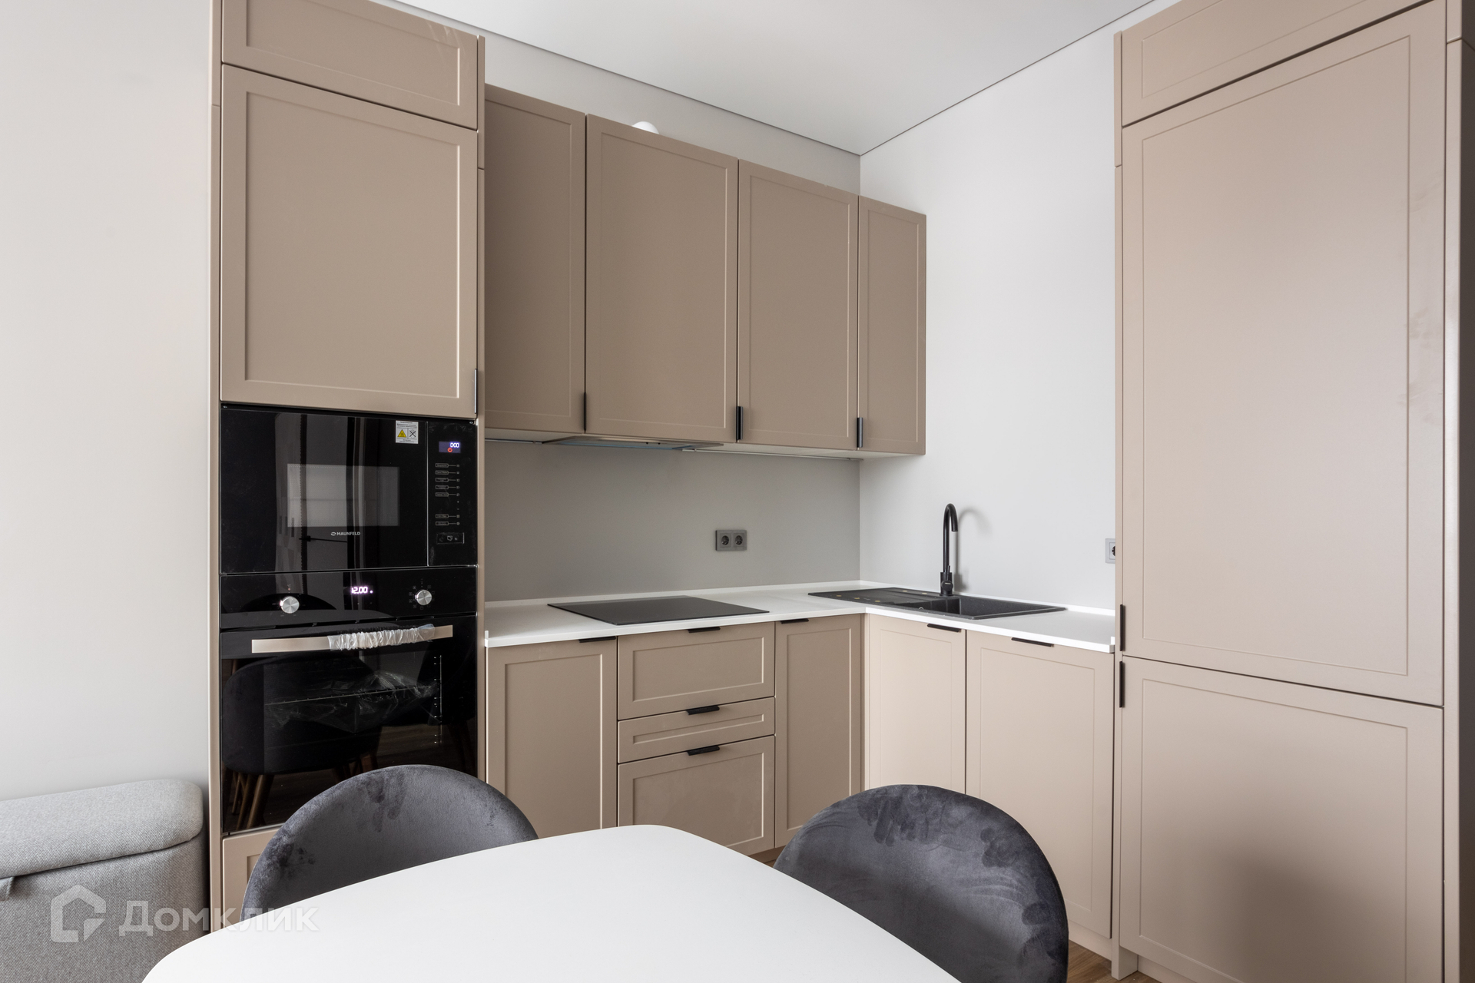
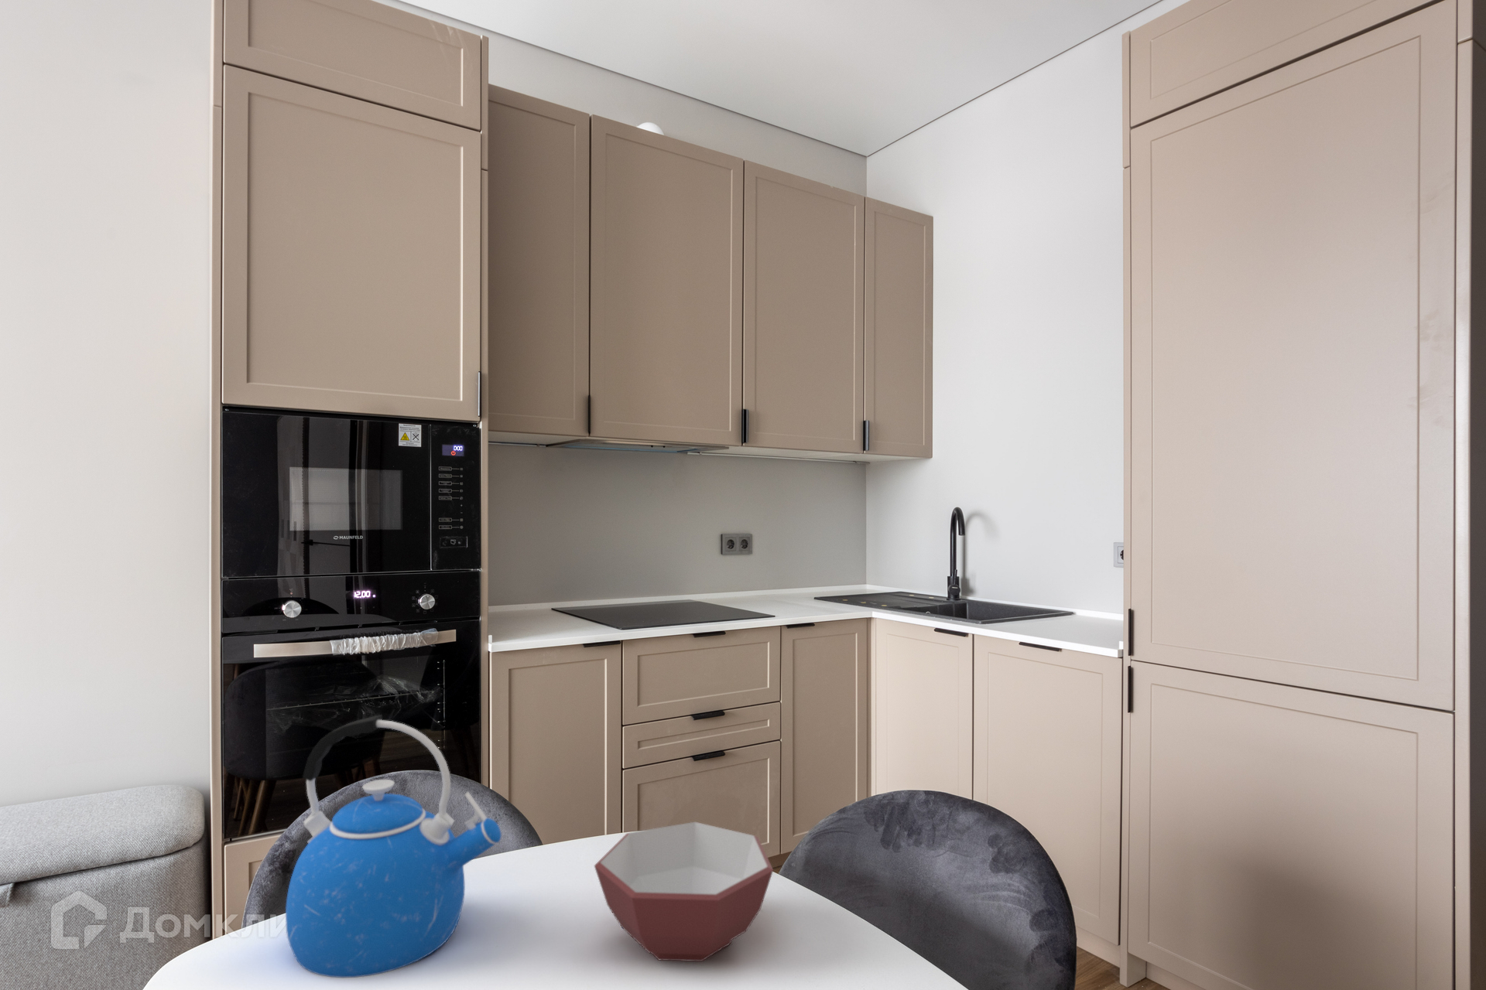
+ kettle [285,714,502,979]
+ bowl [594,821,774,962]
